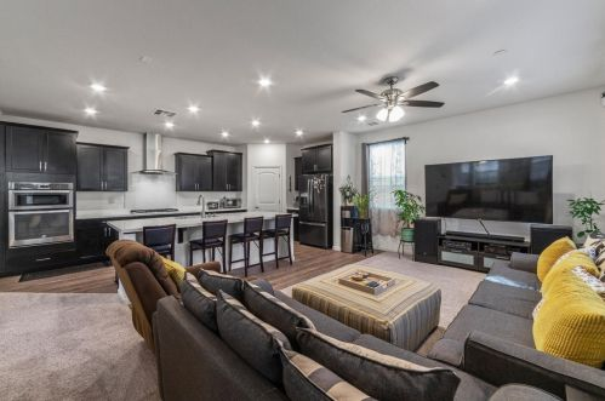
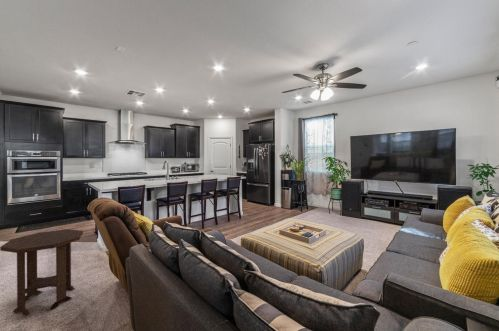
+ side table [0,228,84,317]
